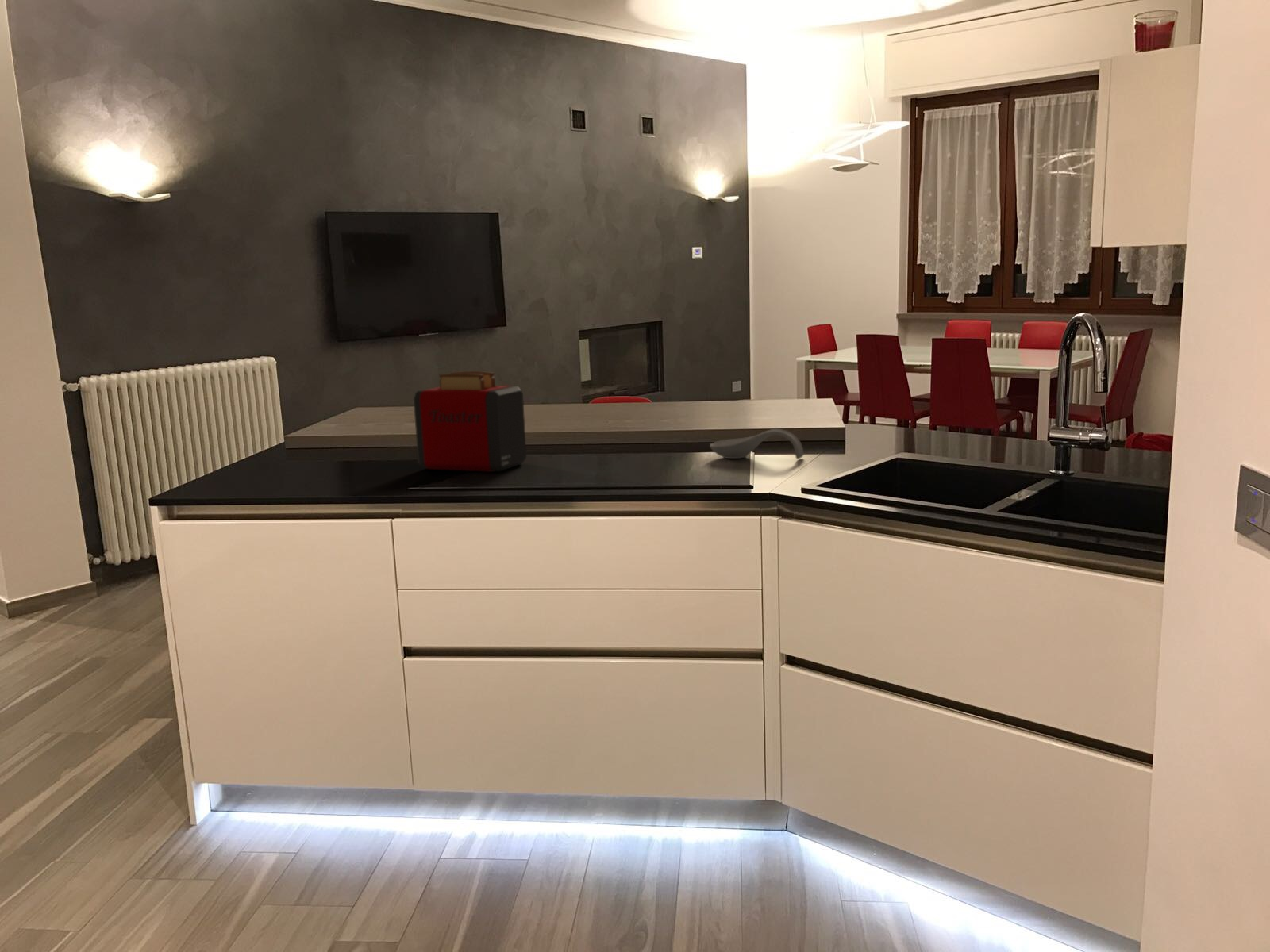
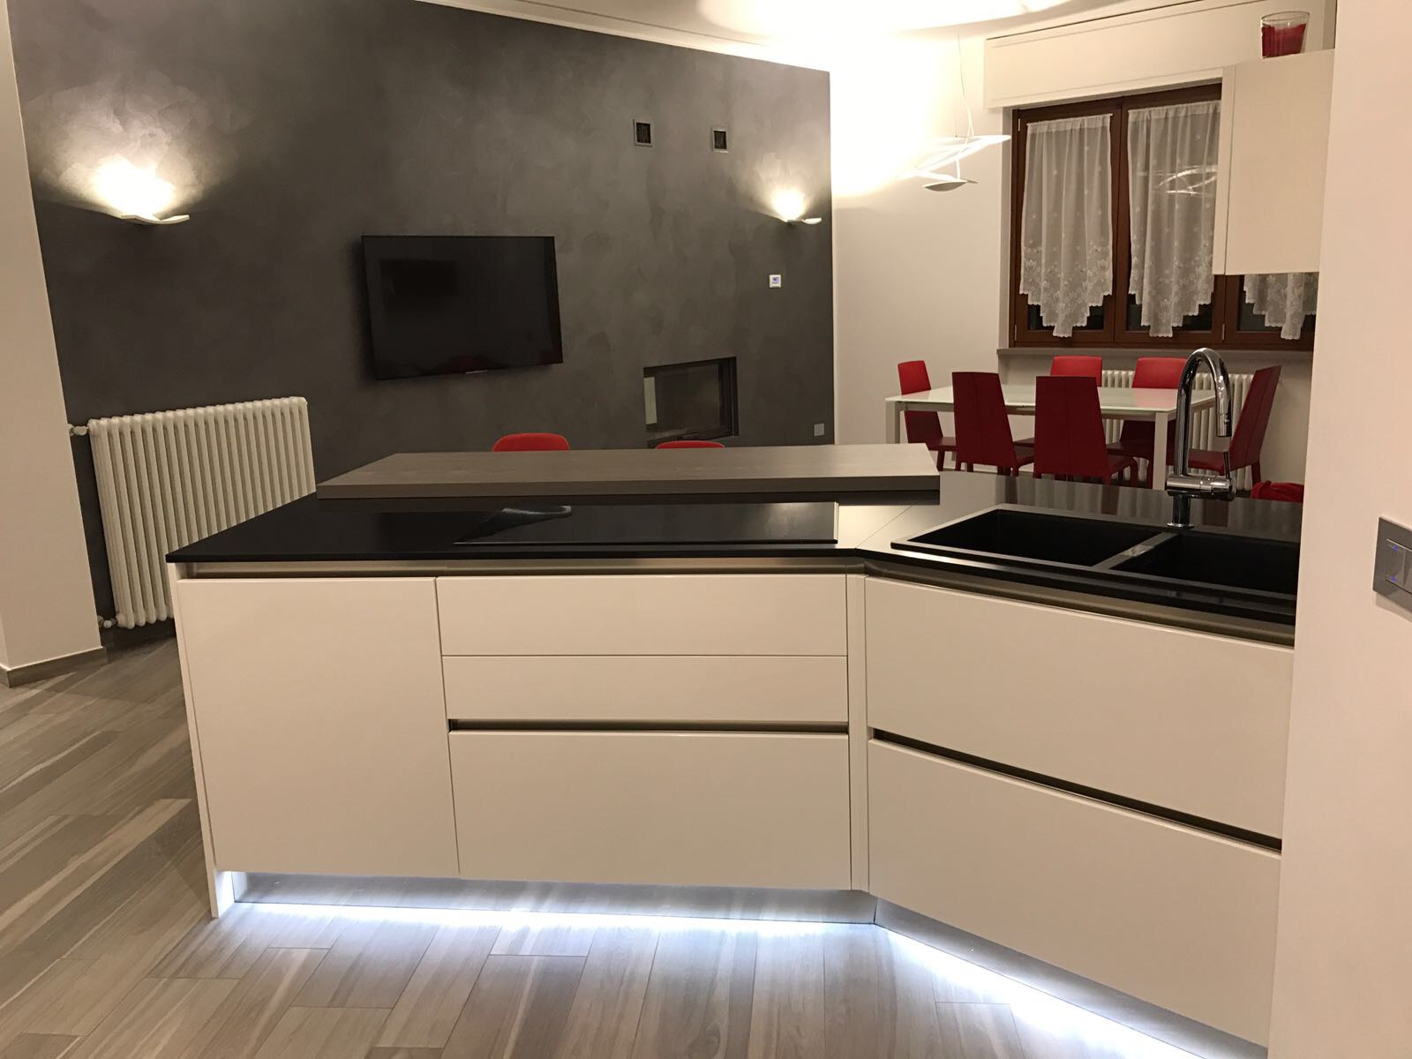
- spoon rest [709,428,804,460]
- toaster [413,370,527,473]
